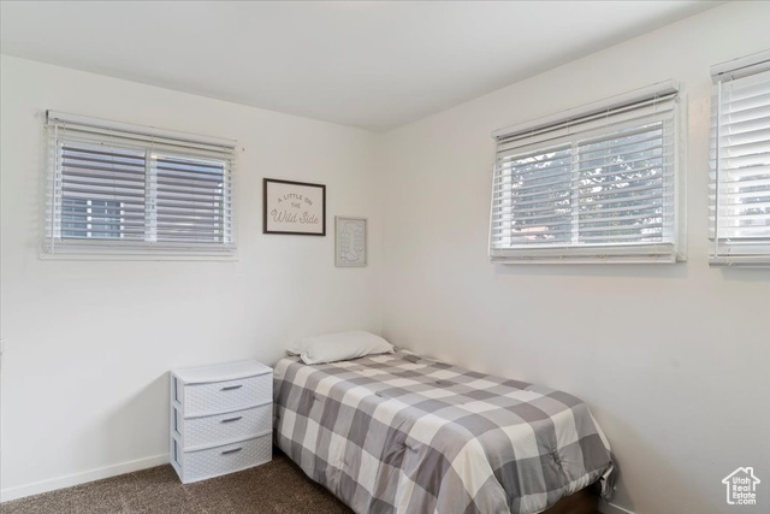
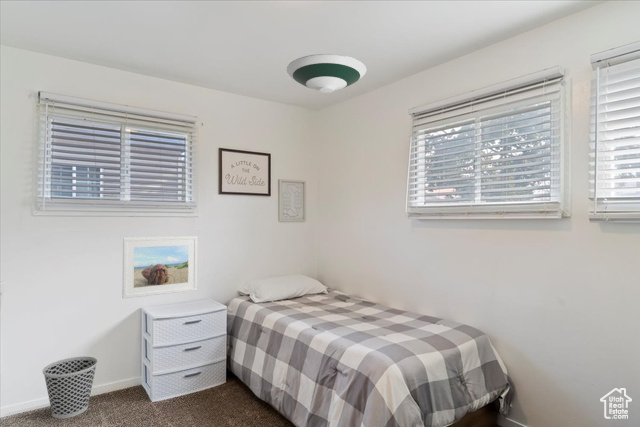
+ wastebasket [42,356,99,420]
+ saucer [286,53,367,94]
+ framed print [122,235,199,300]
